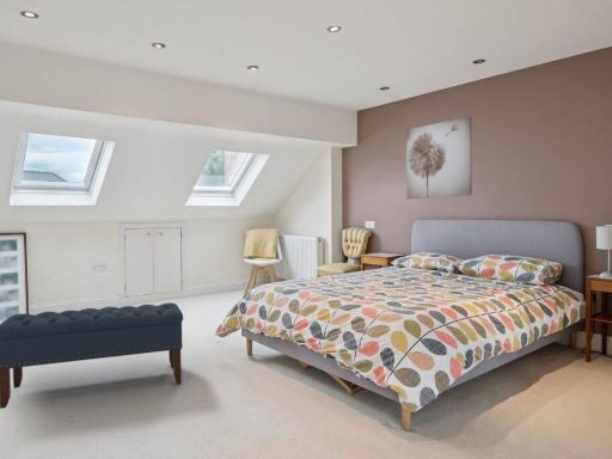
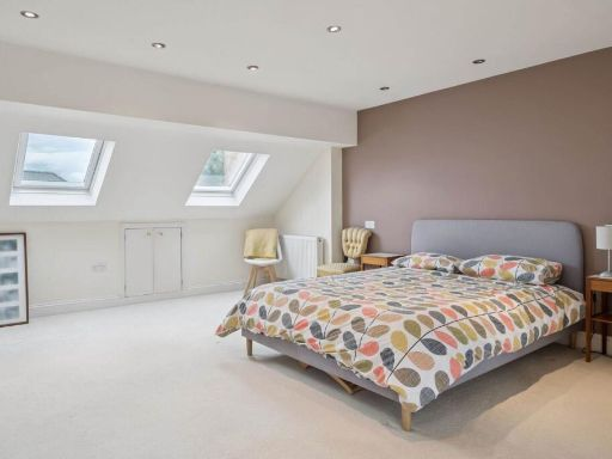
- wall art [405,116,473,200]
- bench [0,301,184,410]
